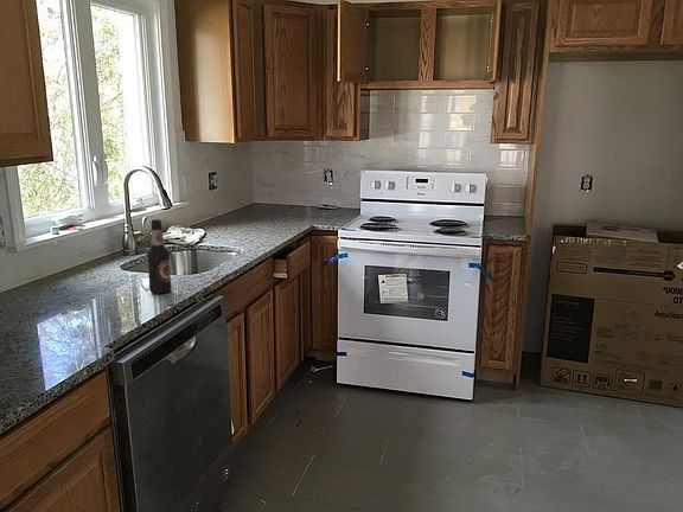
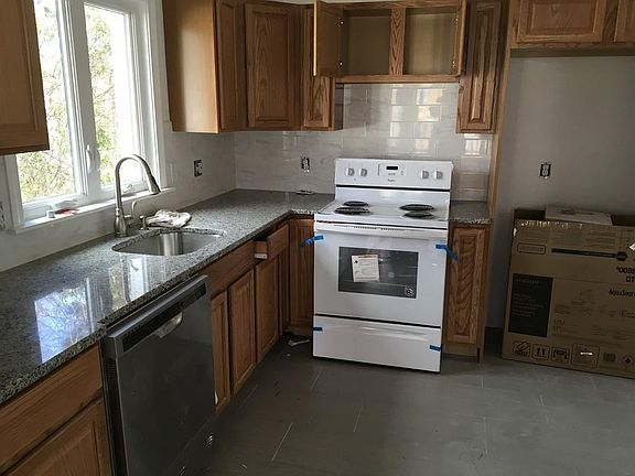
- bottle [146,218,173,295]
